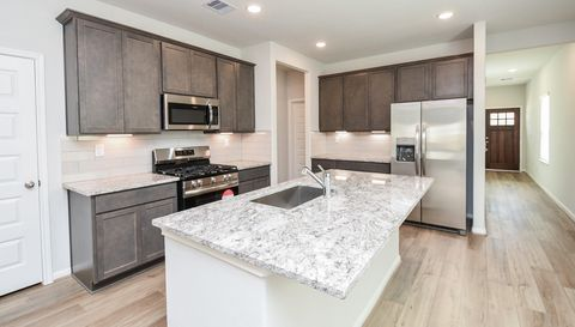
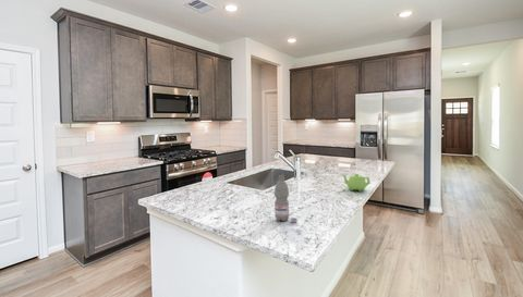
+ water bottle [273,174,299,223]
+ teapot [341,173,372,193]
